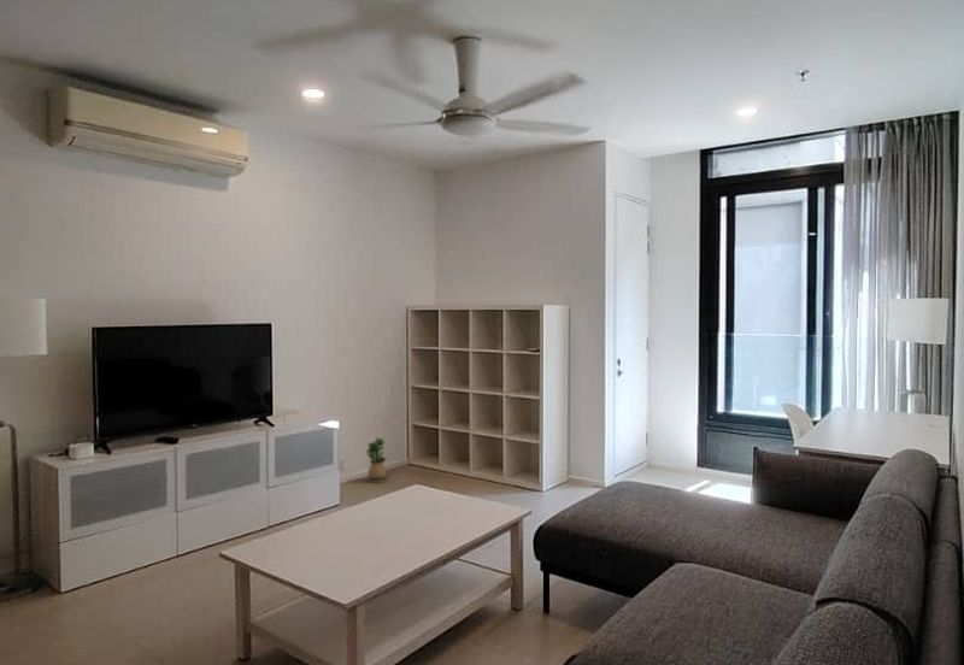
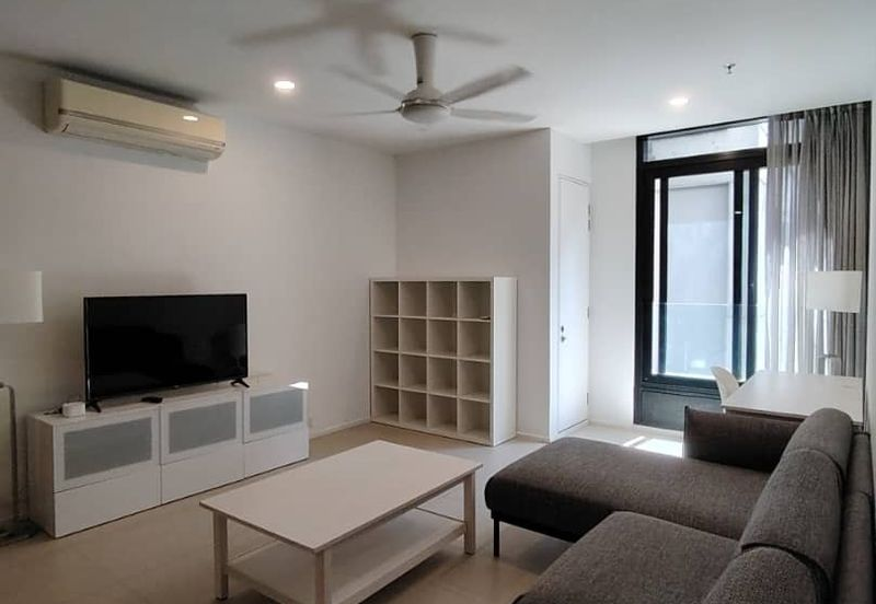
- potted plant [365,436,388,484]
